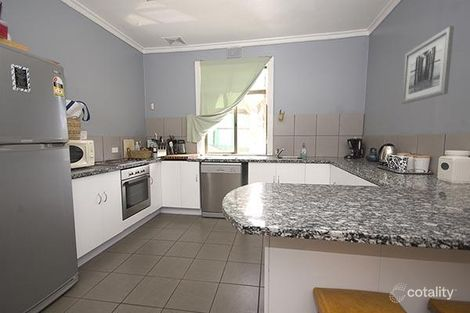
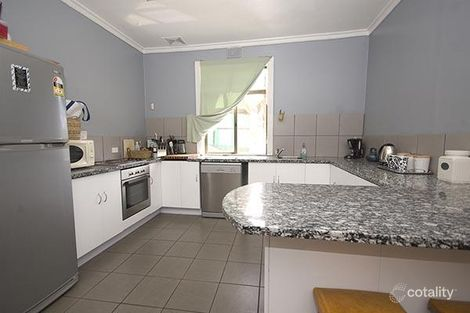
- wall art [401,25,455,105]
